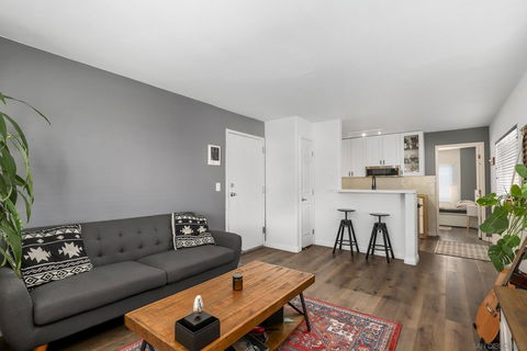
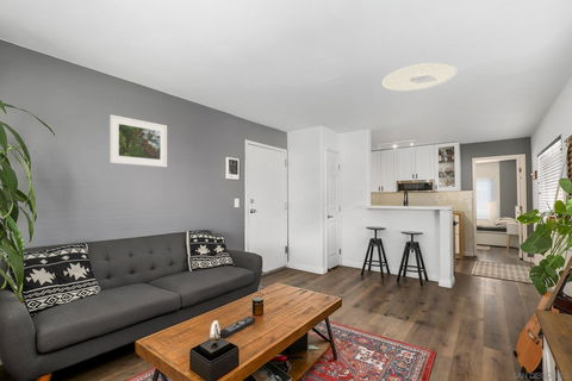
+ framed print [108,113,168,168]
+ ceiling light [381,62,458,92]
+ remote control [218,316,257,339]
